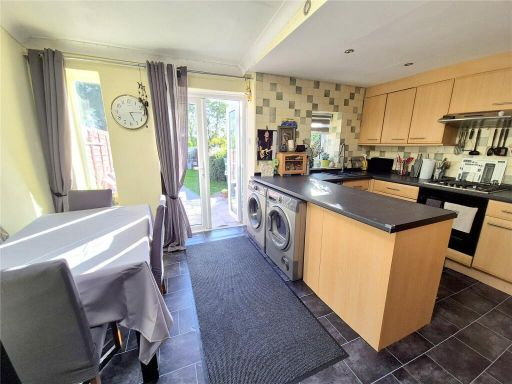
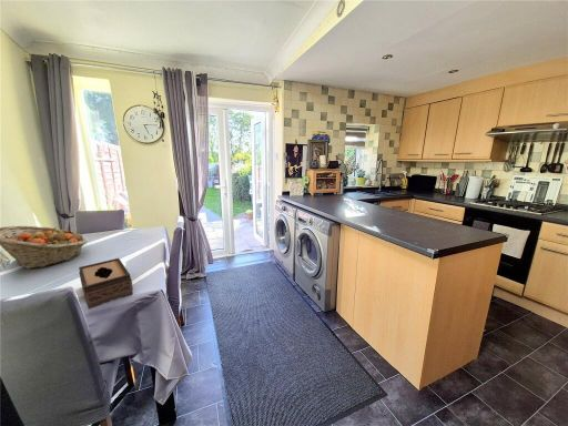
+ fruit basket [0,225,88,270]
+ tissue box [78,257,134,310]
